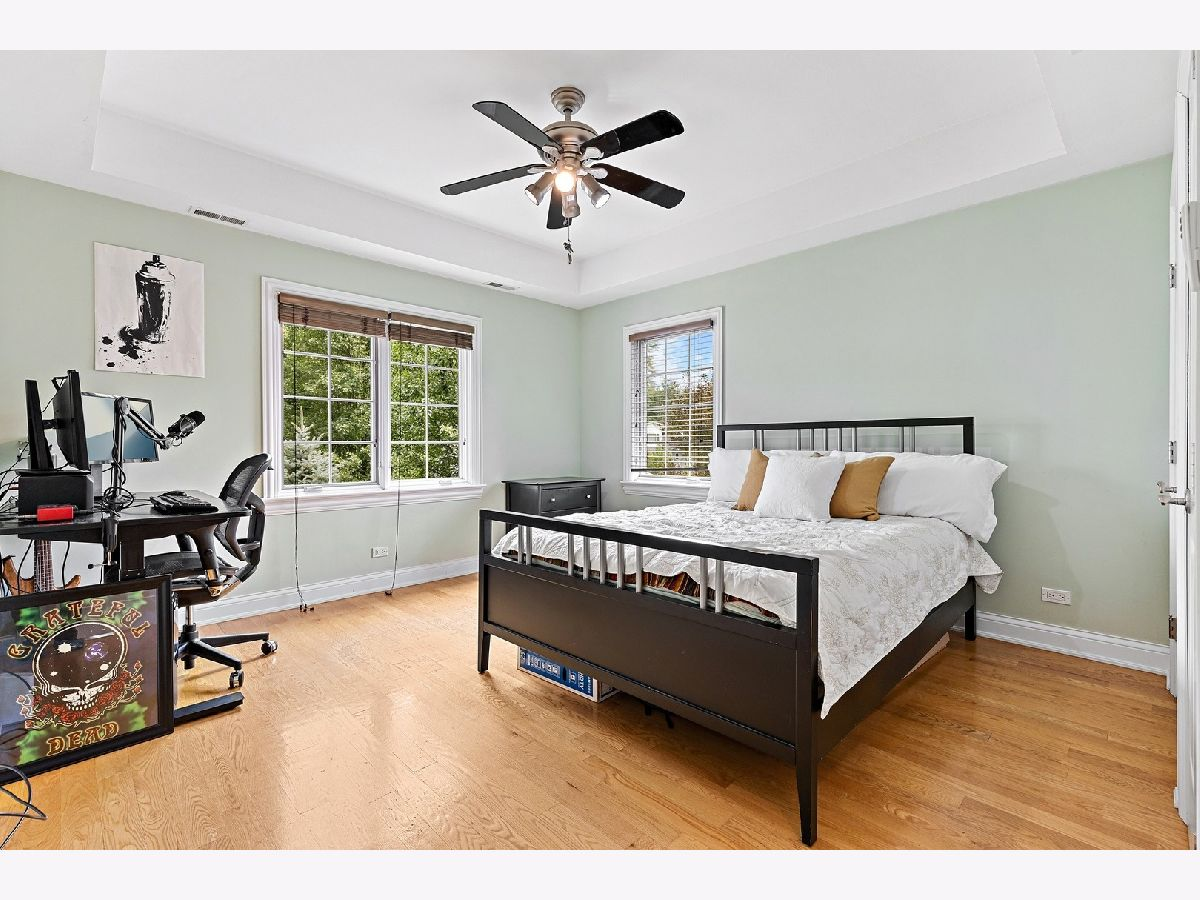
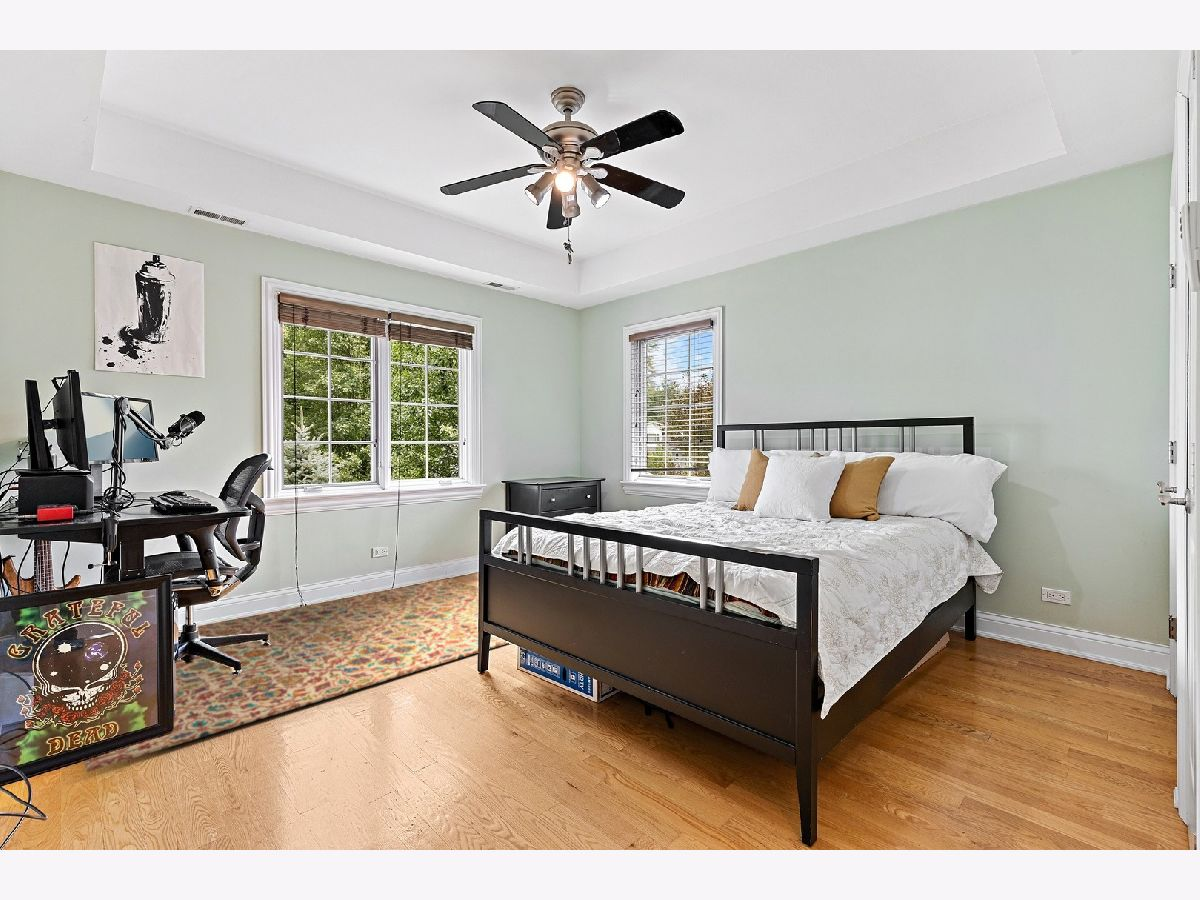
+ rug [82,578,508,773]
